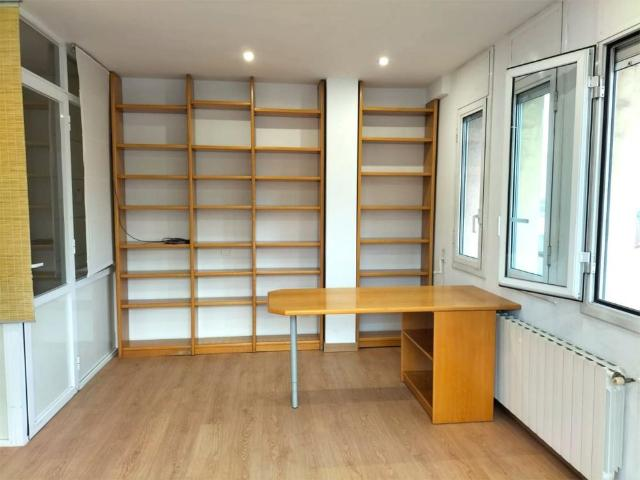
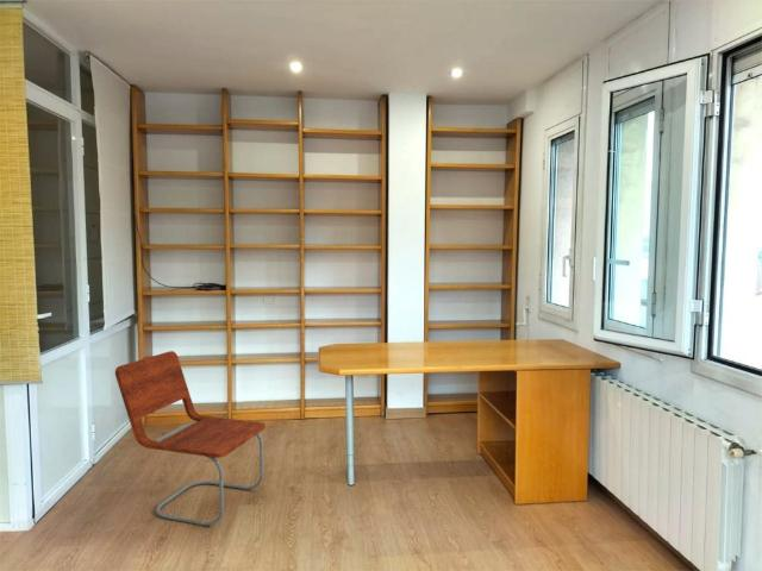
+ chair [114,350,267,527]
